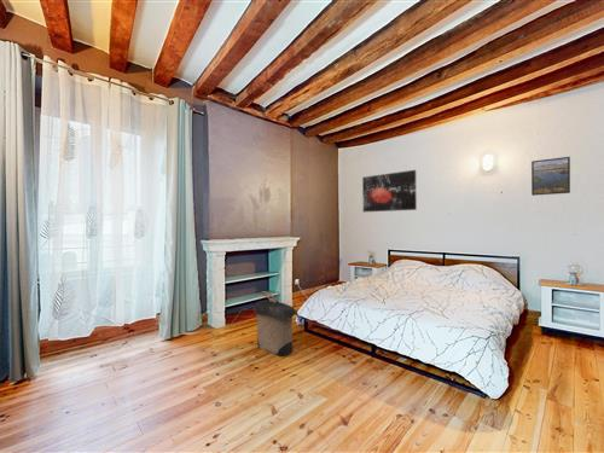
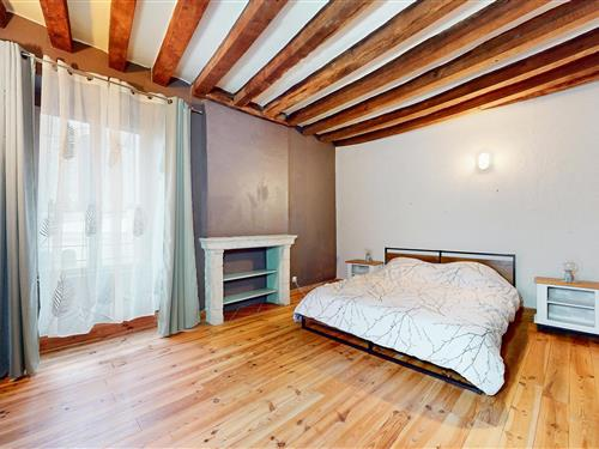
- laundry hamper [251,290,301,358]
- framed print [530,156,571,197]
- wall art [361,169,418,213]
